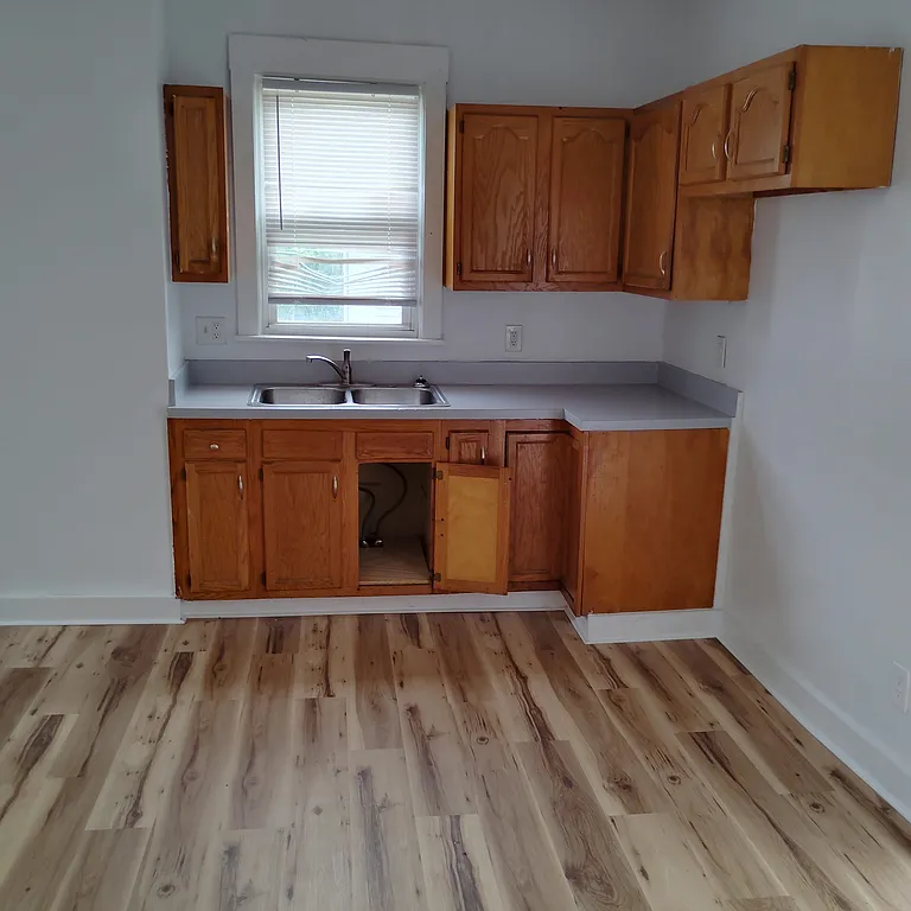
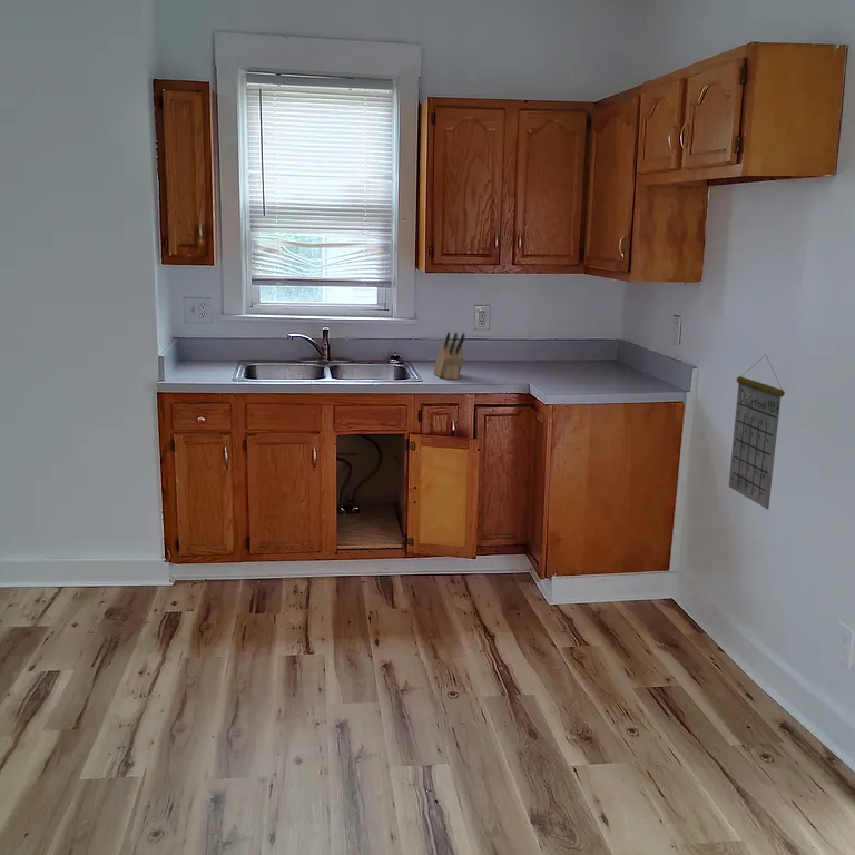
+ calendar [728,355,786,511]
+ knife block [432,332,465,381]
